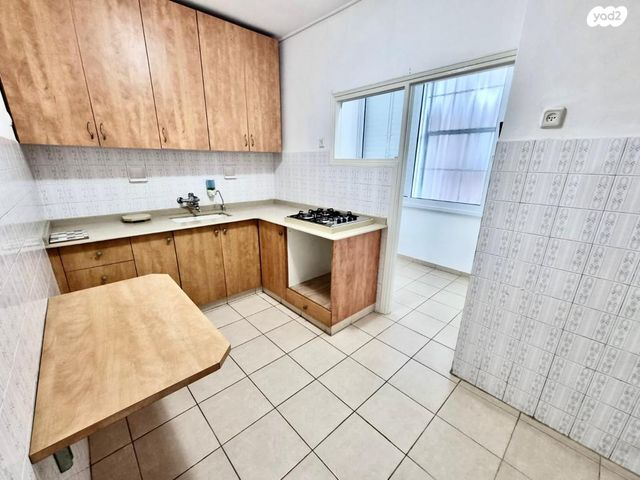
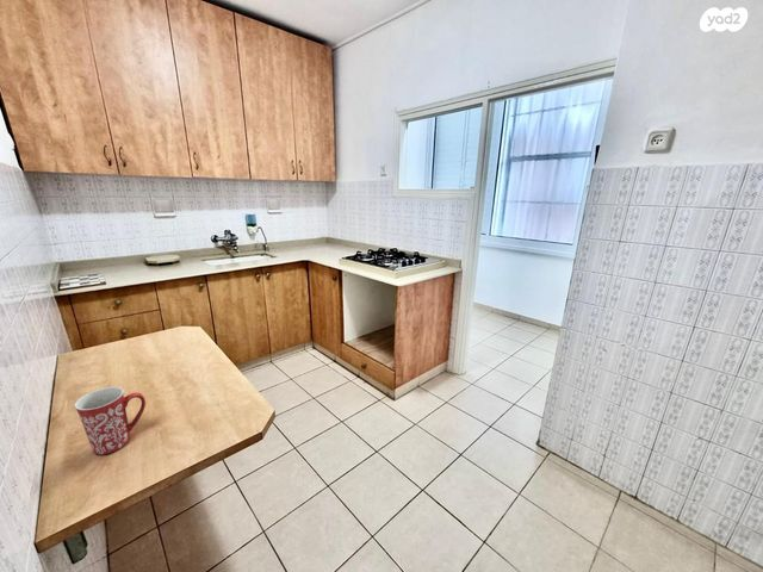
+ mug [73,386,147,455]
